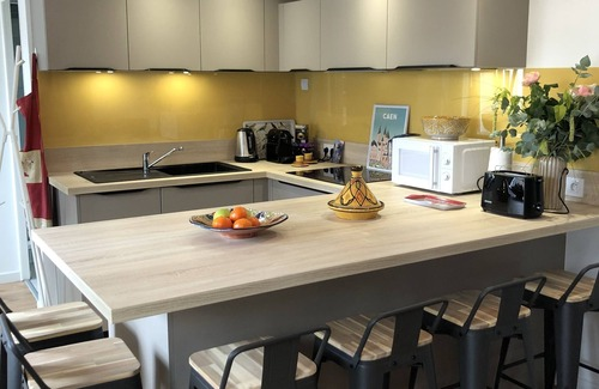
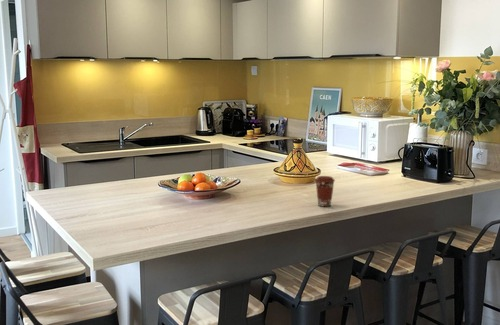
+ coffee cup [314,175,336,208]
